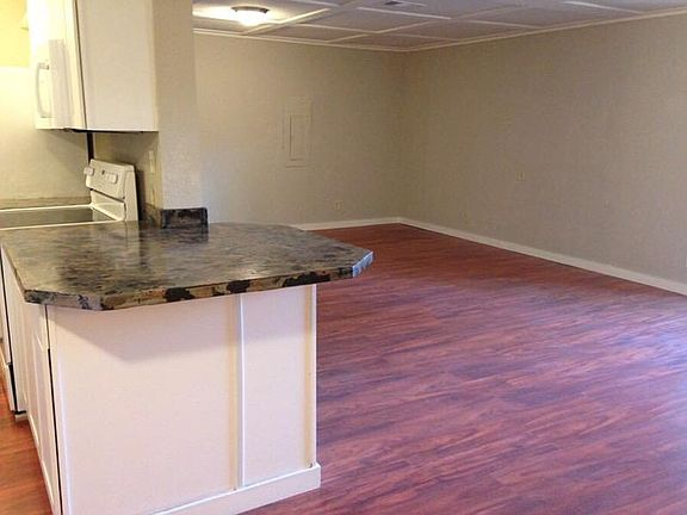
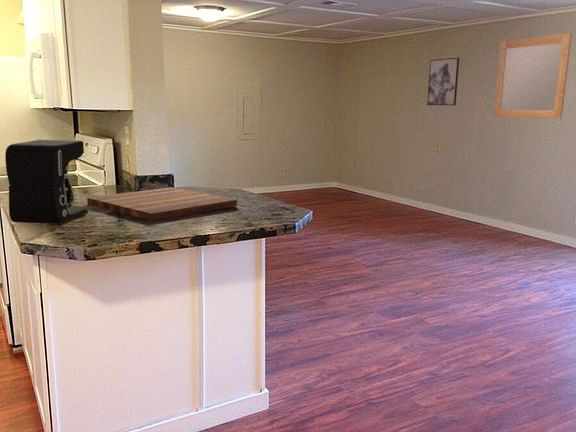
+ cutting board [86,186,238,222]
+ wall art [426,57,460,106]
+ coffee maker [4,139,89,225]
+ home mirror [493,32,573,120]
